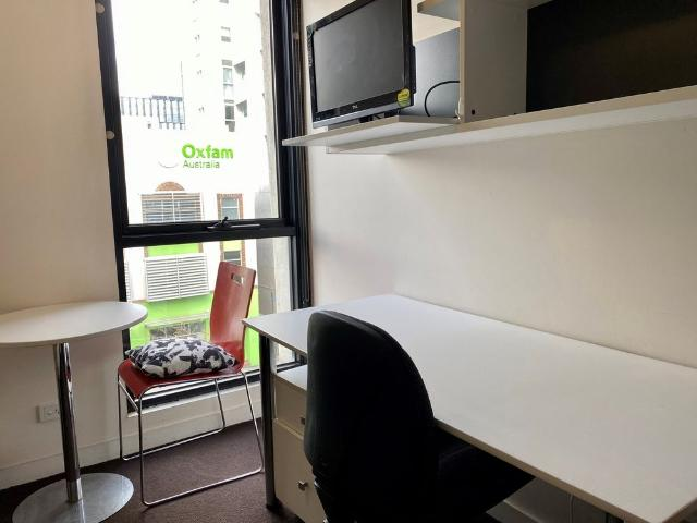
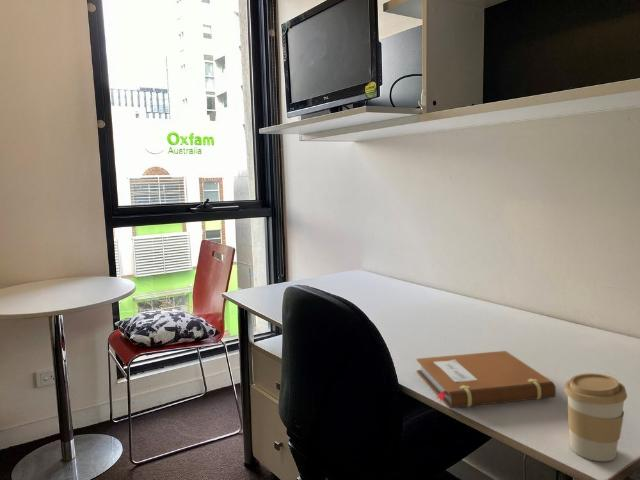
+ notebook [416,350,557,409]
+ coffee cup [564,372,628,462]
